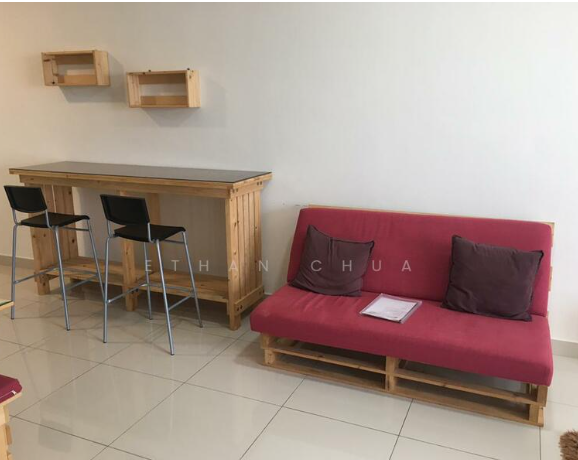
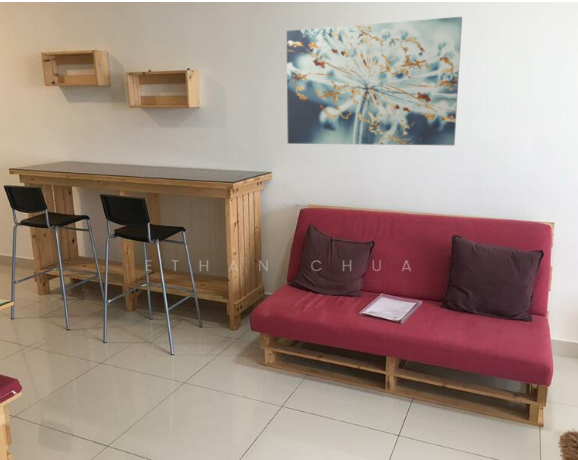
+ wall art [286,16,463,147]
